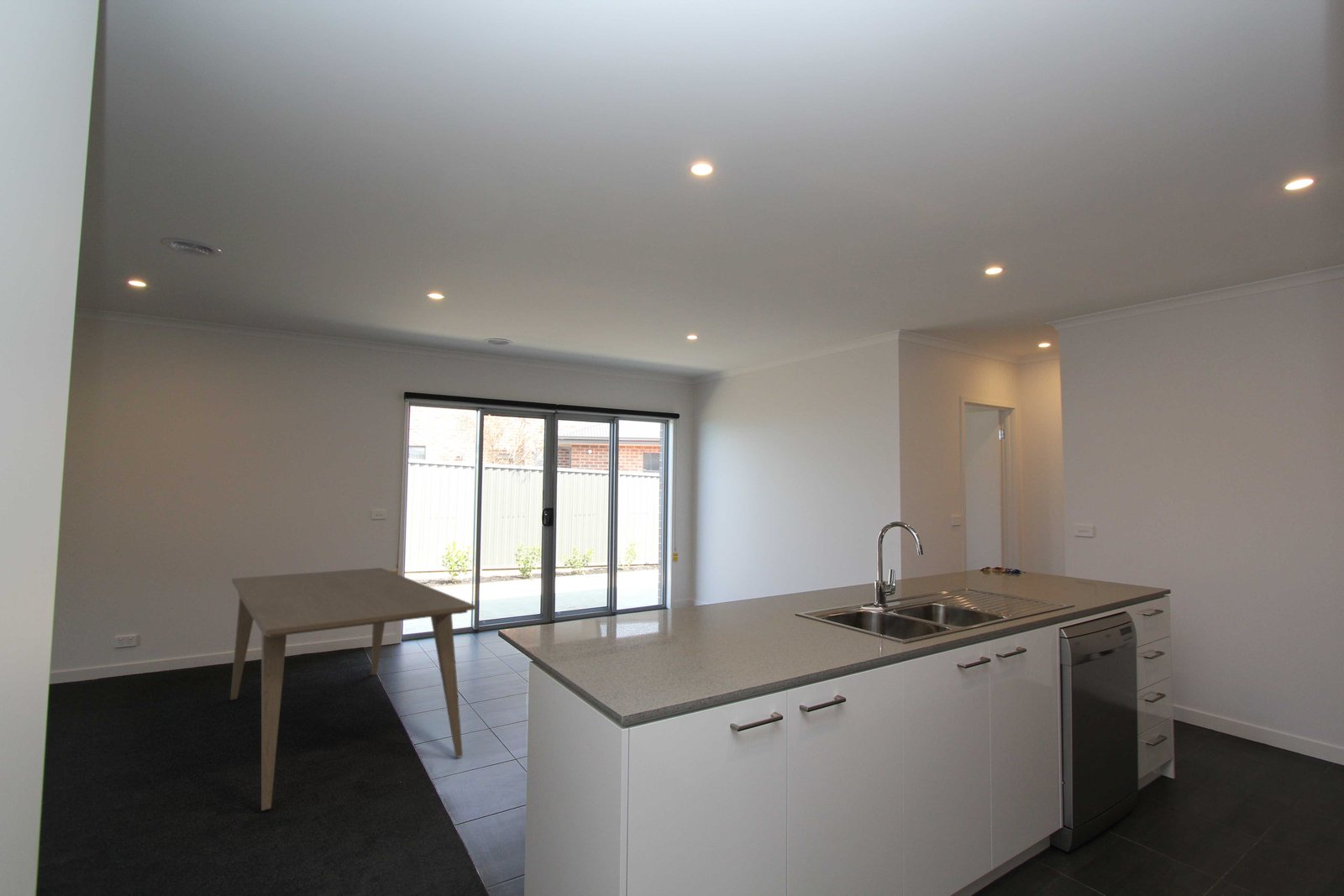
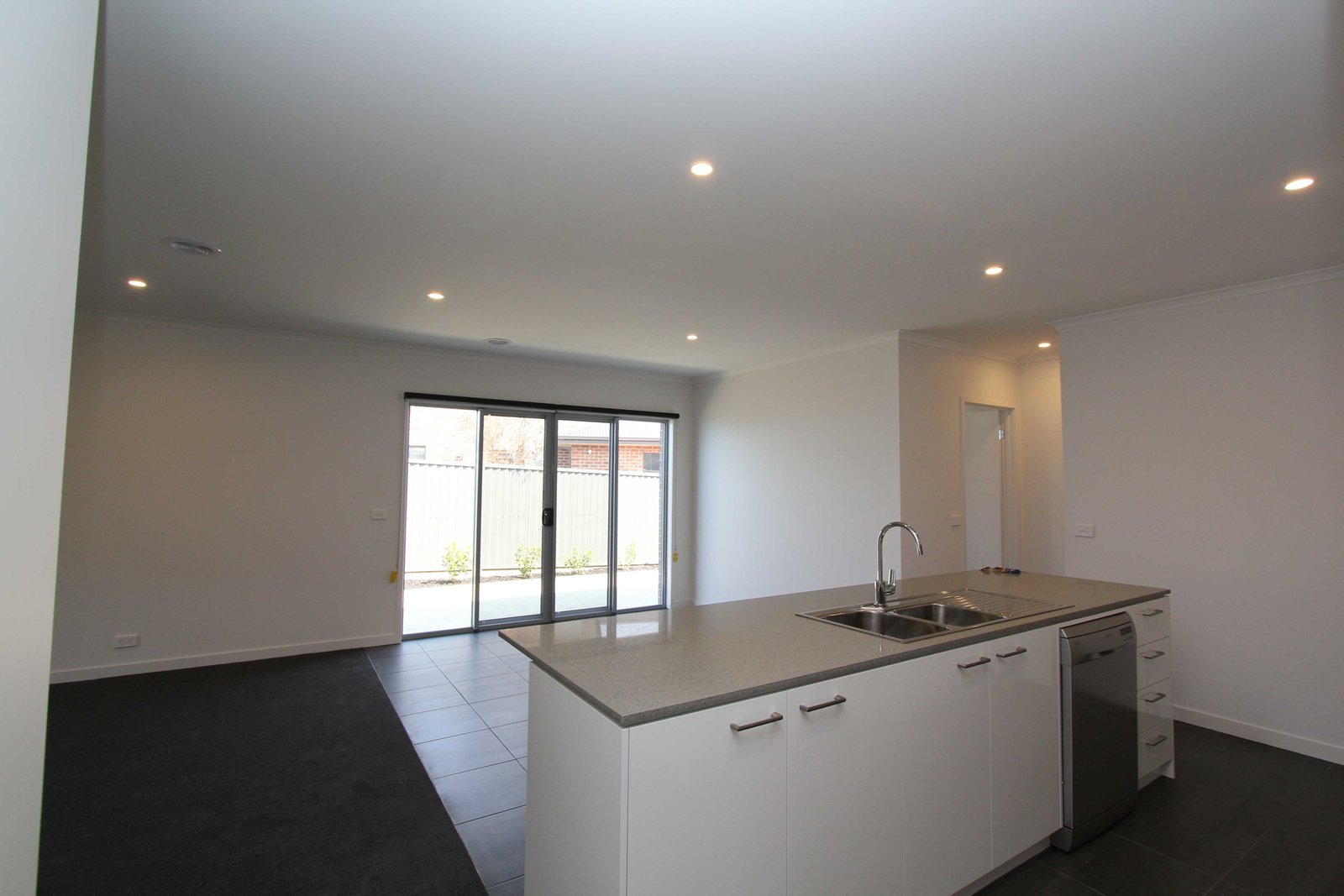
- dining table [229,567,476,811]
